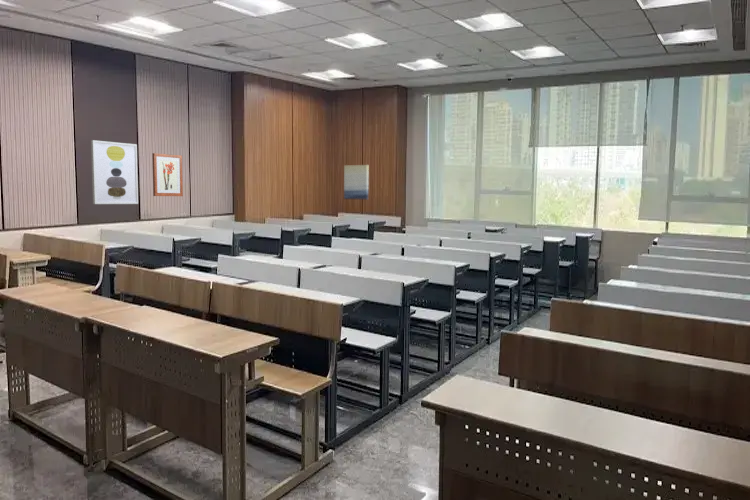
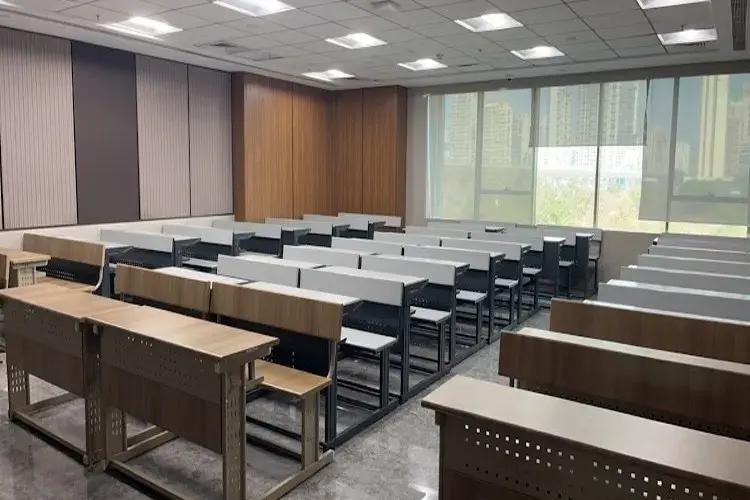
- wall art [90,139,139,205]
- wall art [151,152,184,197]
- wall art [343,164,369,200]
